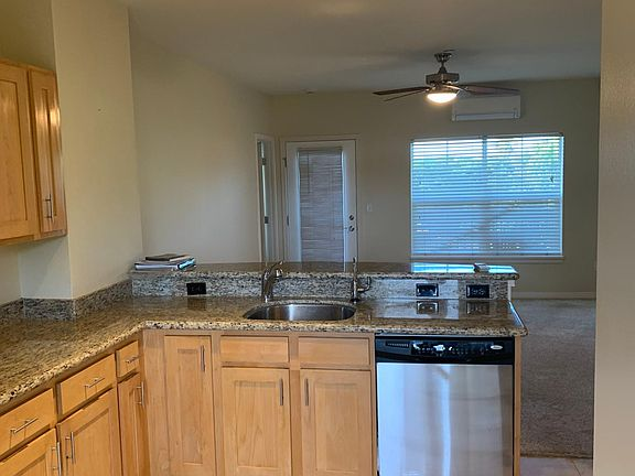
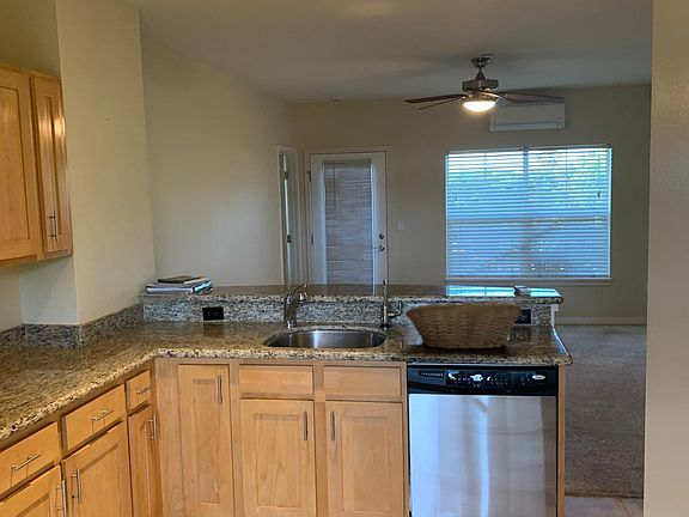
+ fruit basket [404,300,523,351]
